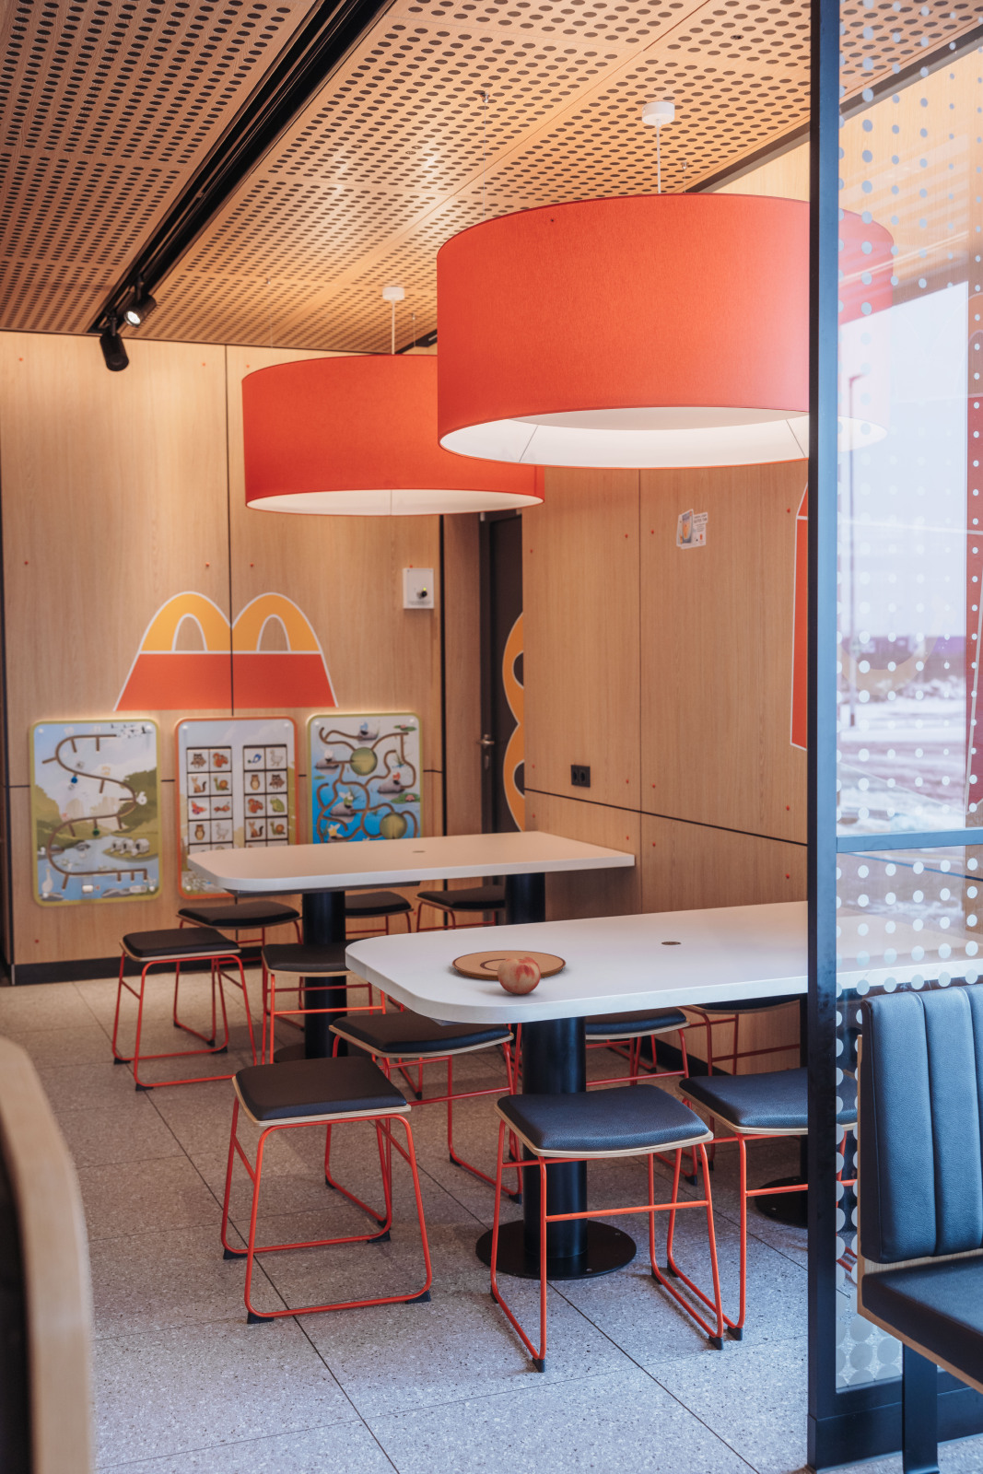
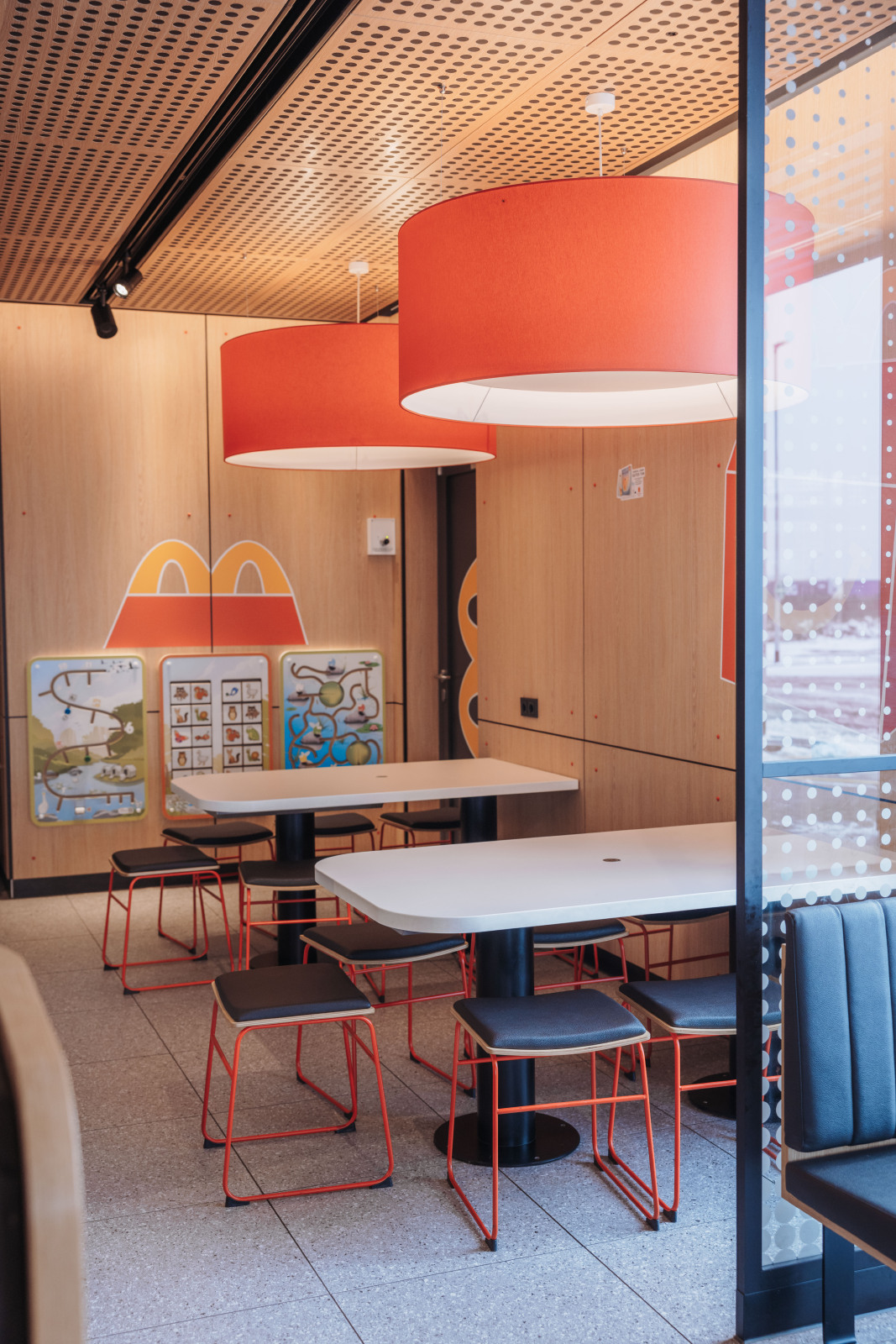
- fruit [497,957,541,995]
- plate [451,950,566,982]
